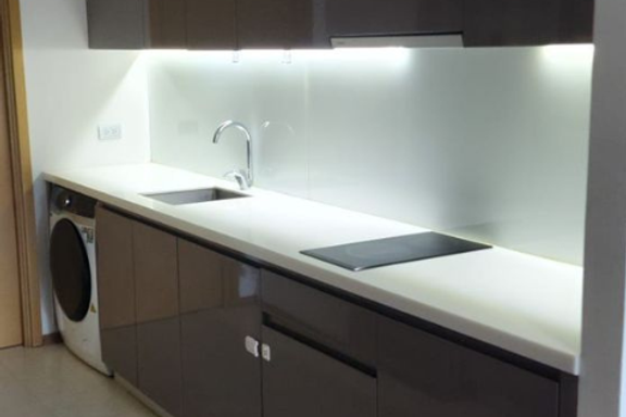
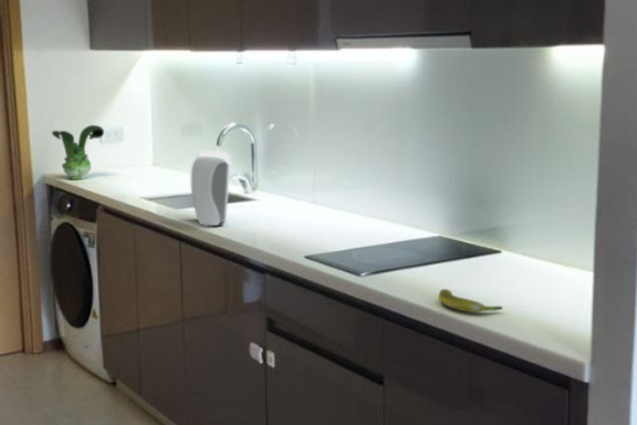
+ toy figurine [51,124,105,180]
+ banana [438,288,503,313]
+ soap dispenser [190,149,232,227]
